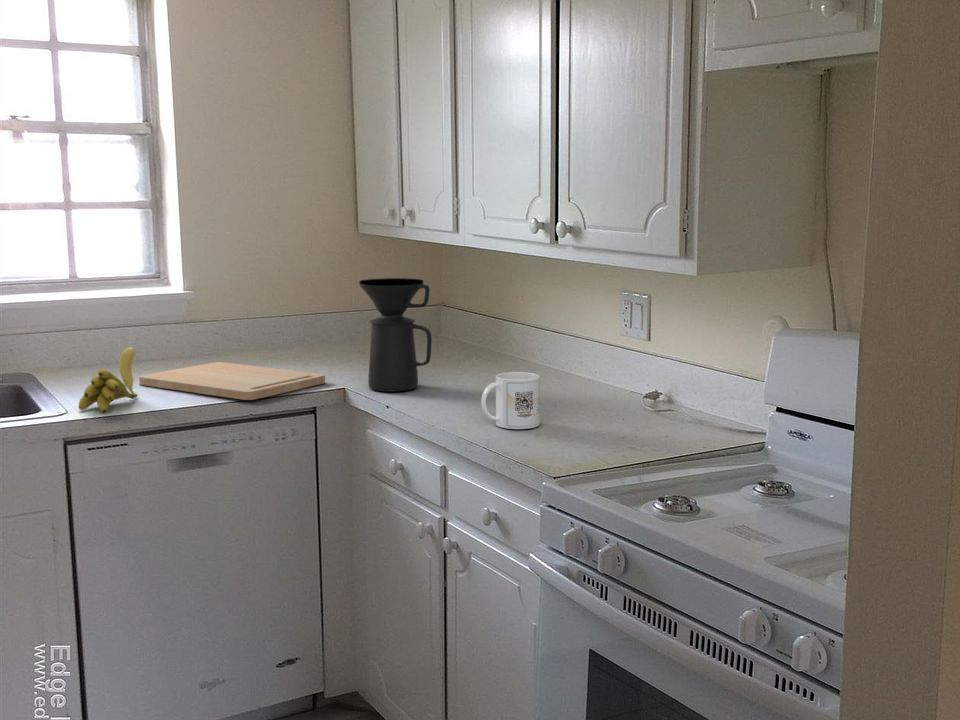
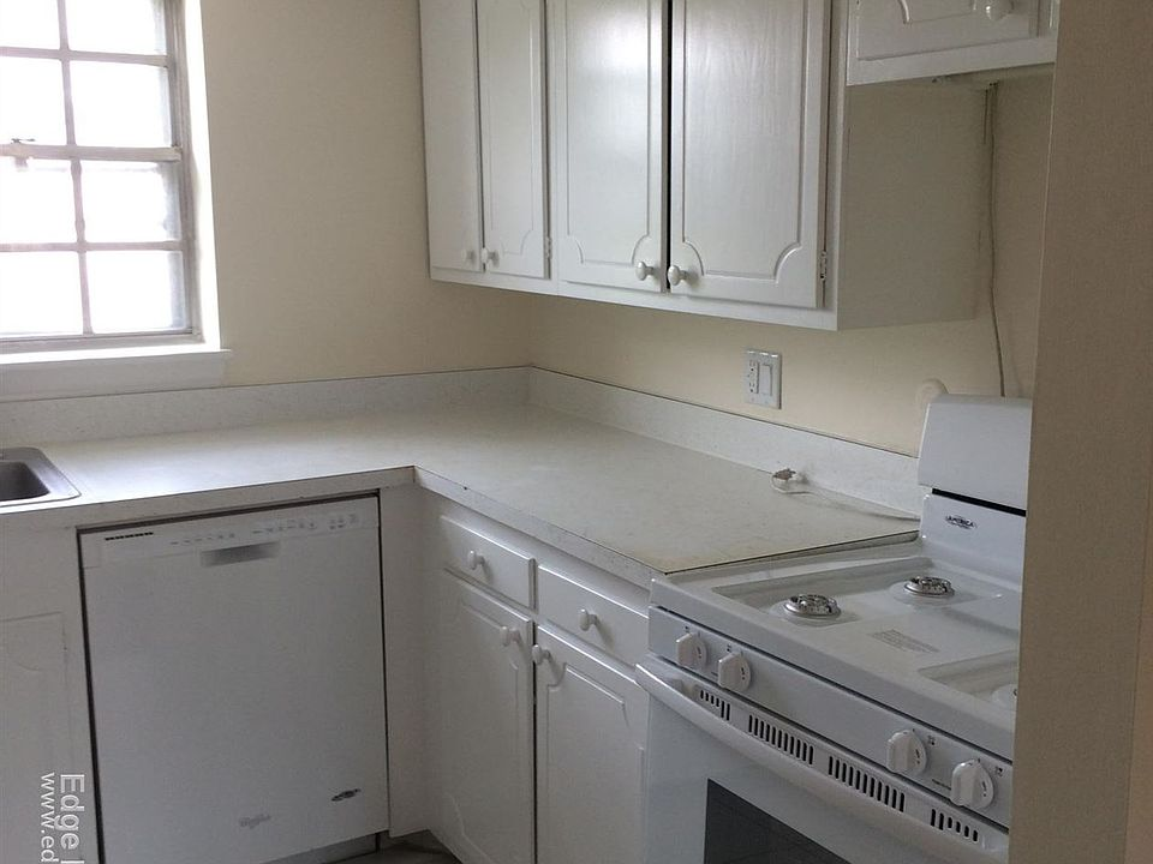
- mug [480,371,541,430]
- banana [78,346,139,413]
- coffee maker [358,277,433,393]
- cutting board [138,361,326,401]
